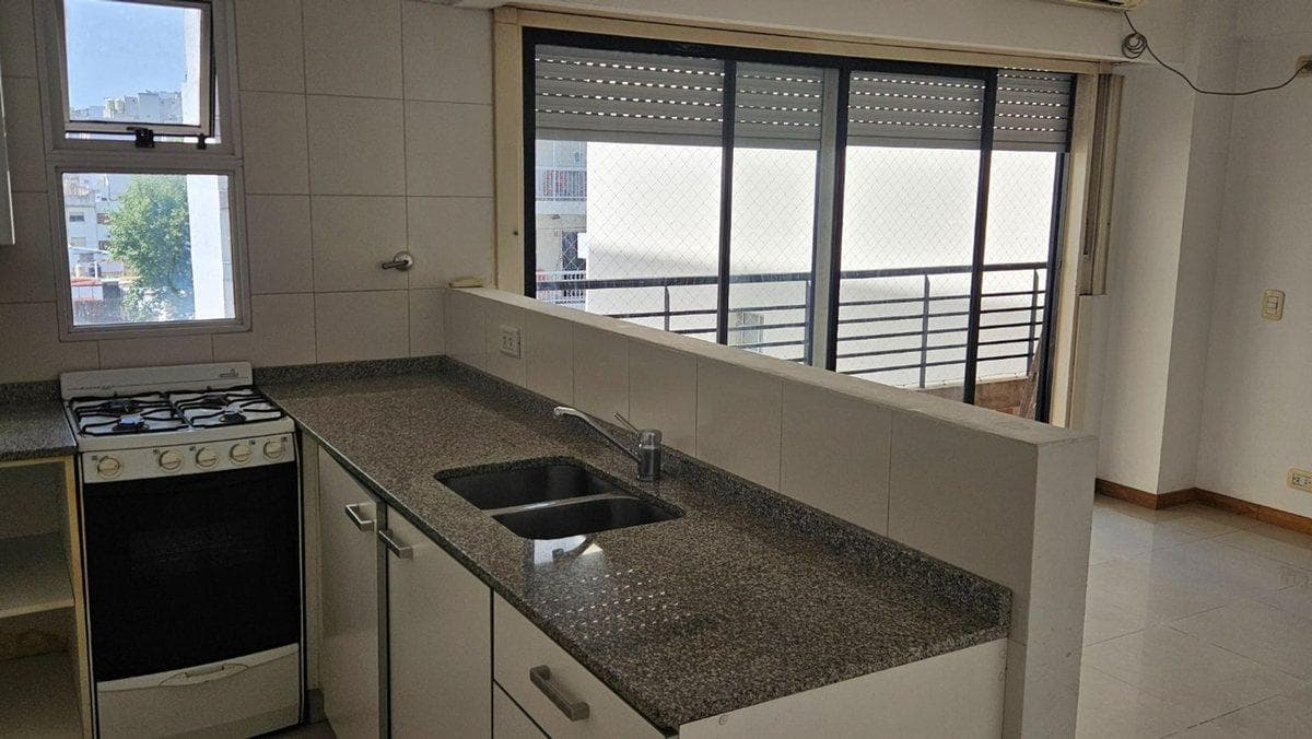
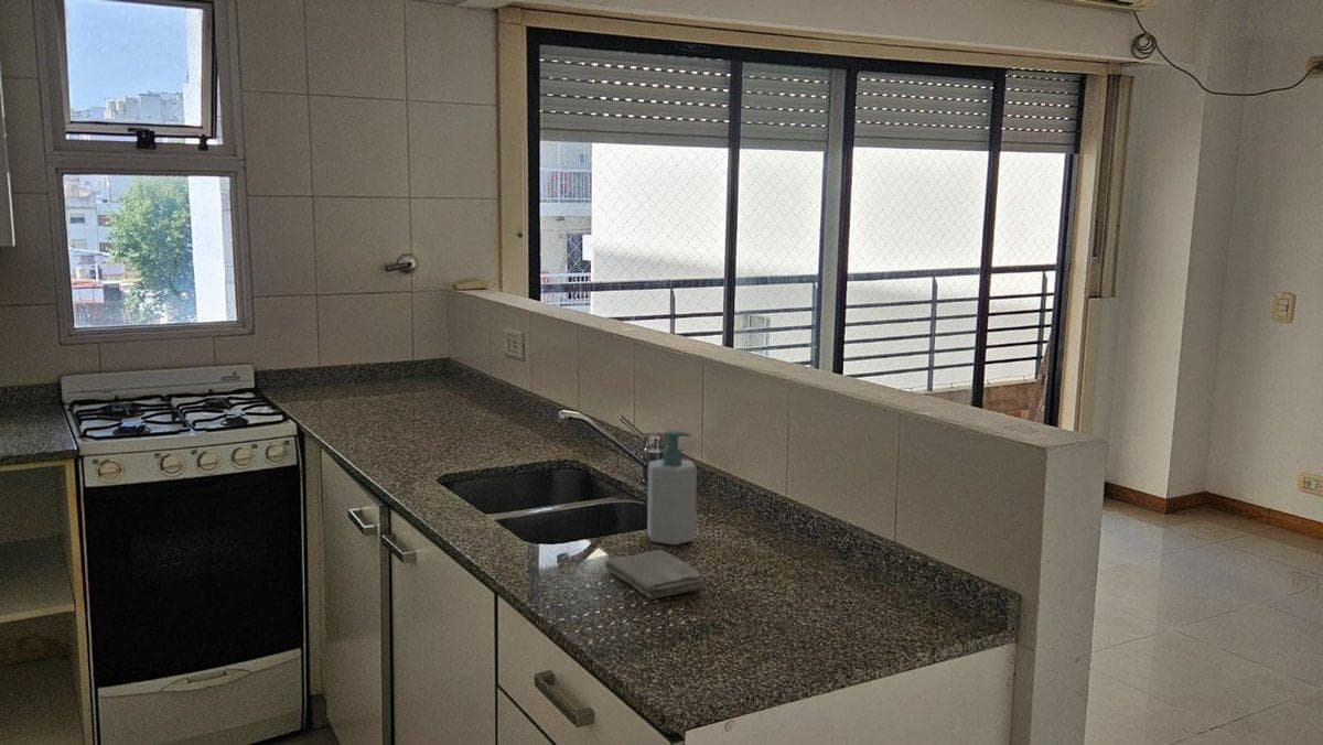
+ washcloth [604,549,706,601]
+ soap bottle [646,430,698,547]
